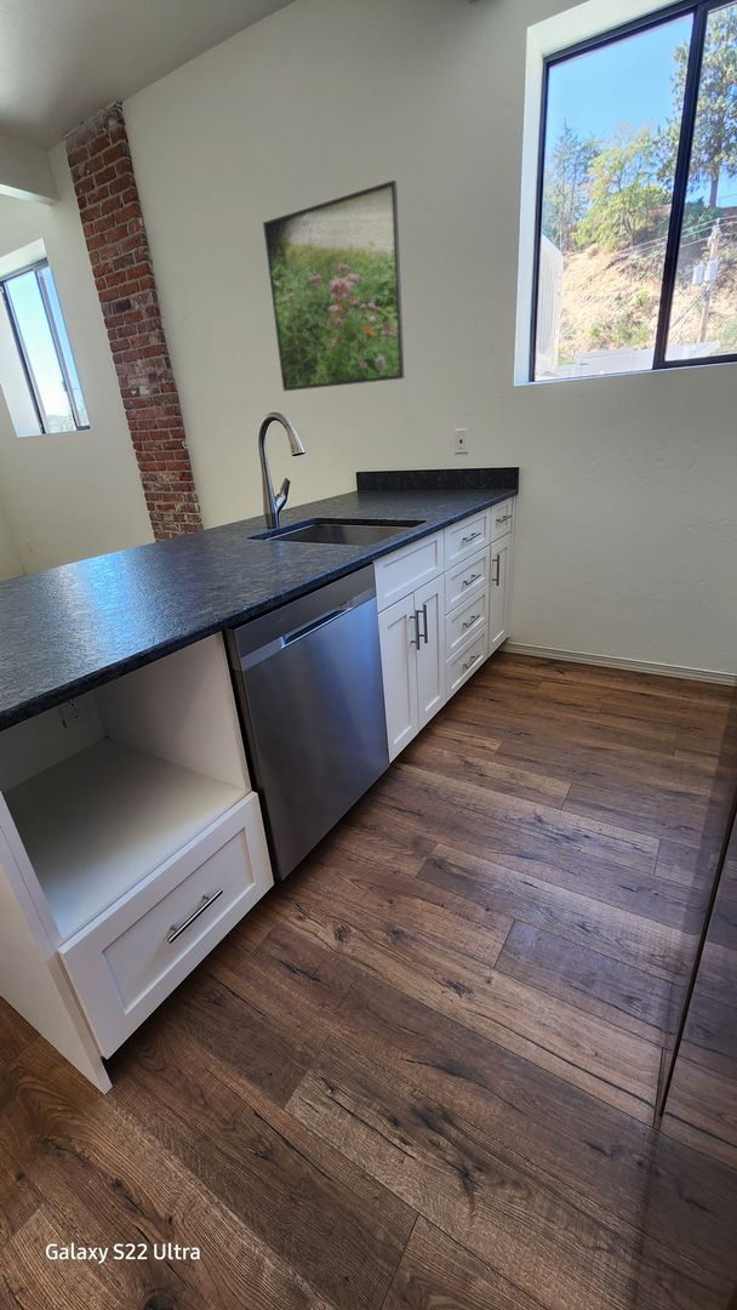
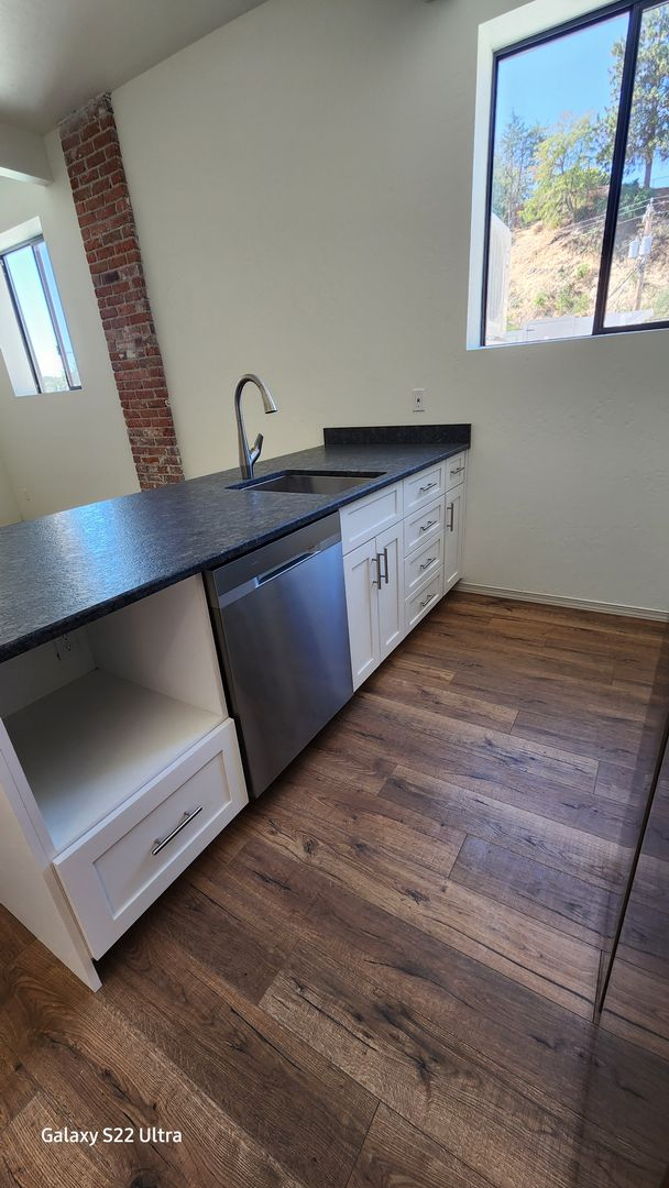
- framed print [262,180,405,392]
